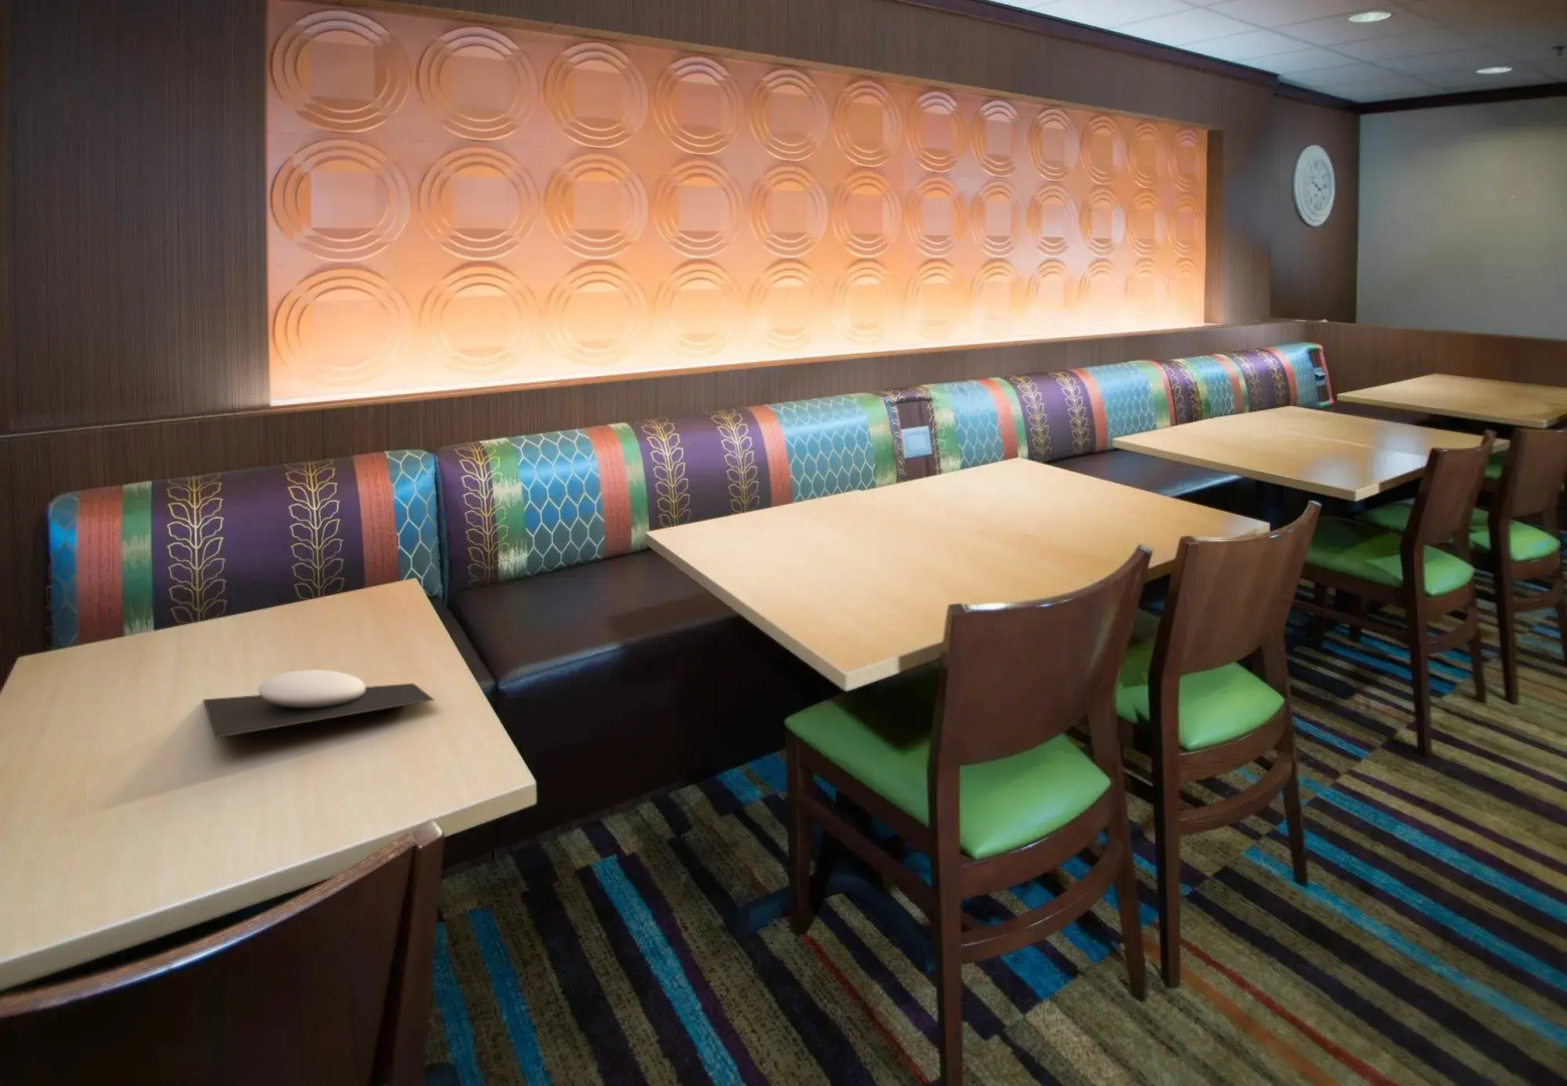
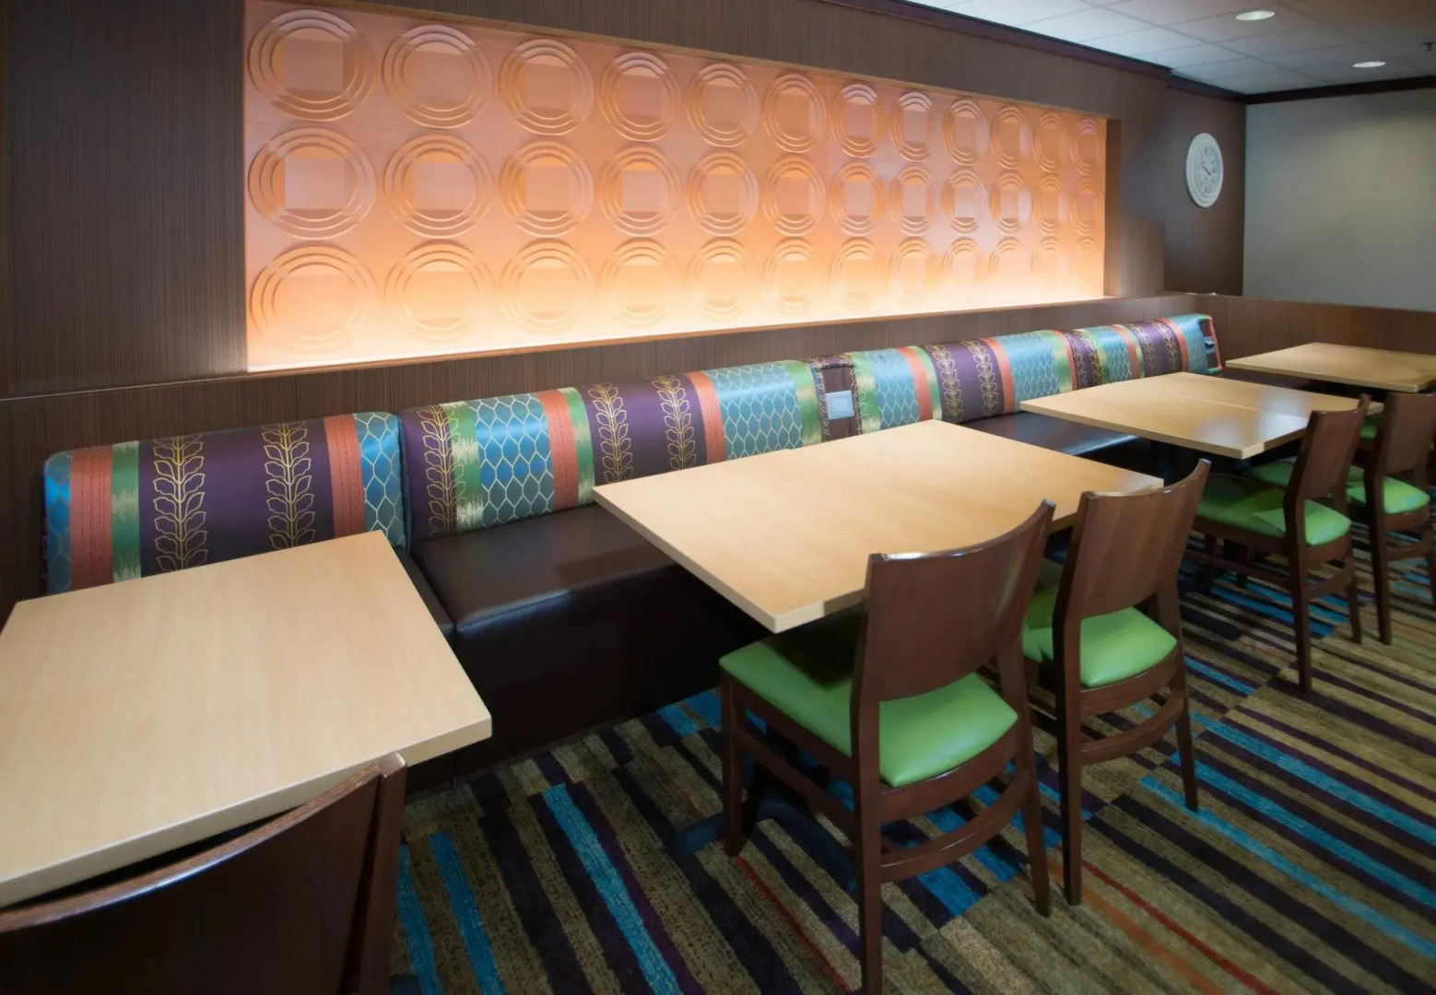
- plate [204,669,436,739]
